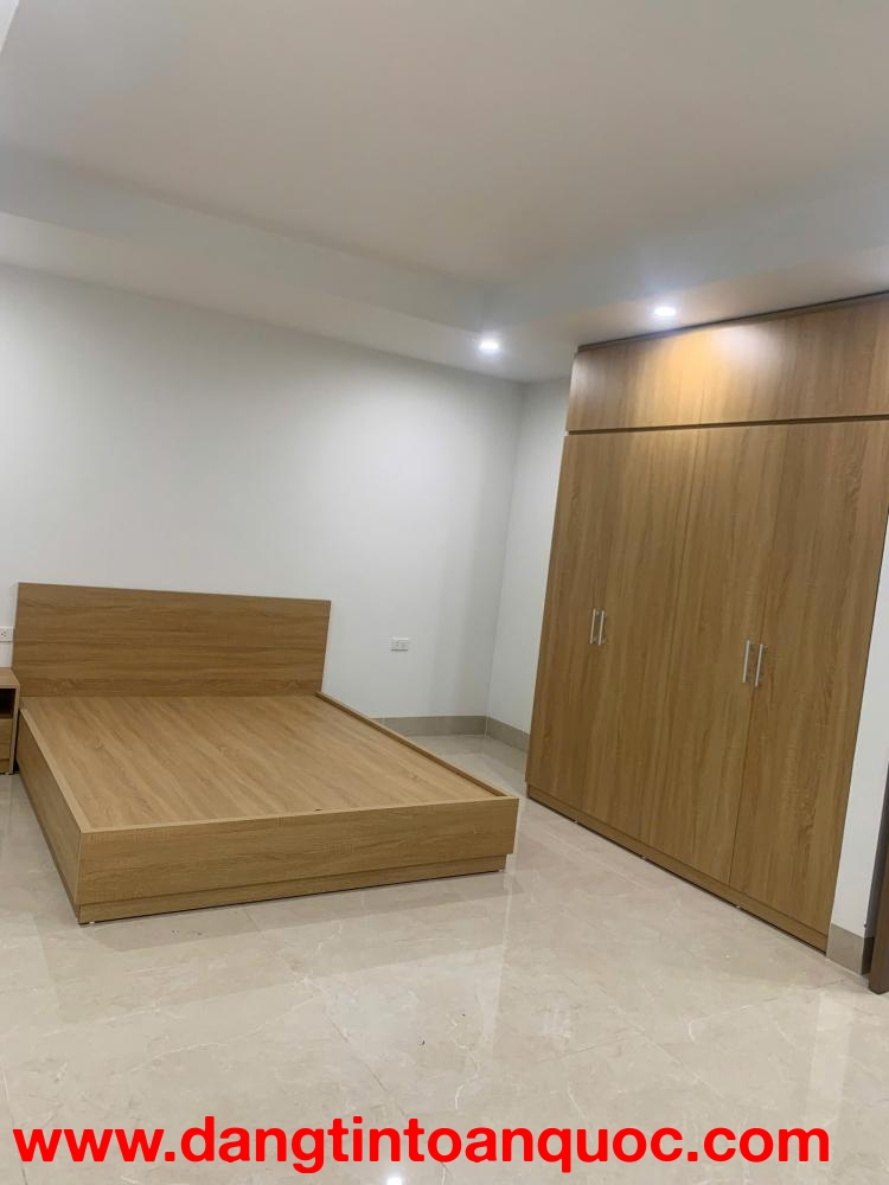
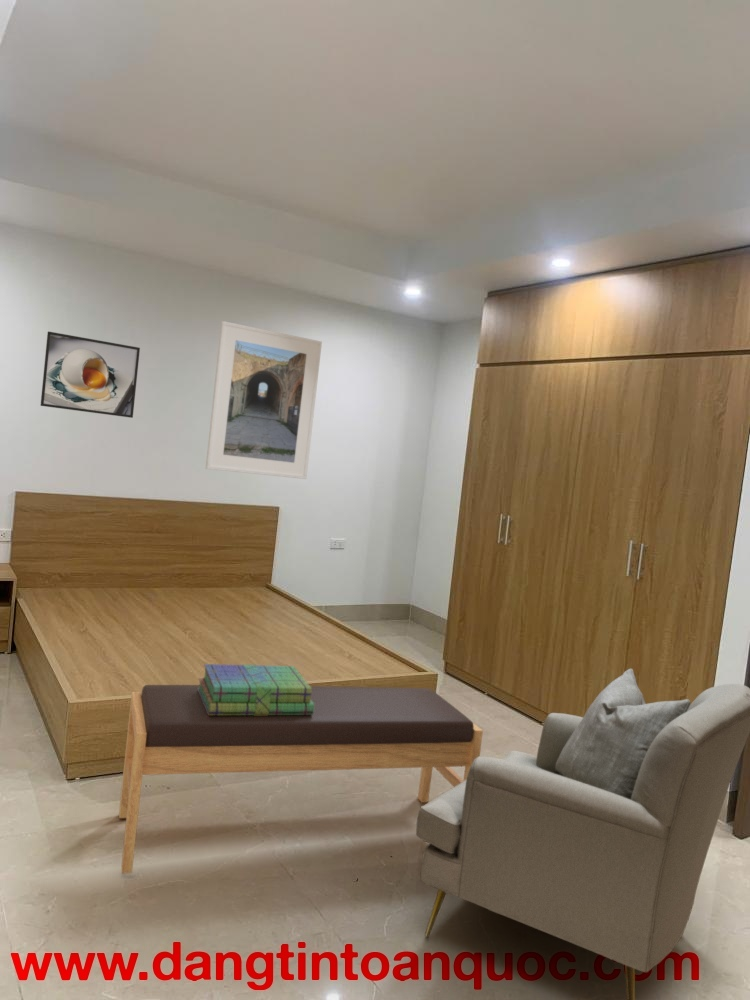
+ armchair [415,668,750,1000]
+ stack of books [198,663,314,716]
+ bench [118,684,484,875]
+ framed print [40,331,141,419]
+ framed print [205,320,323,480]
